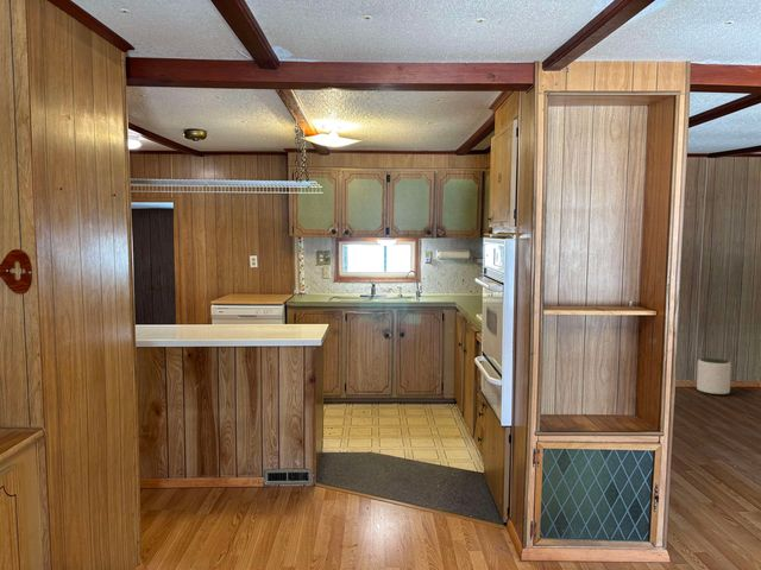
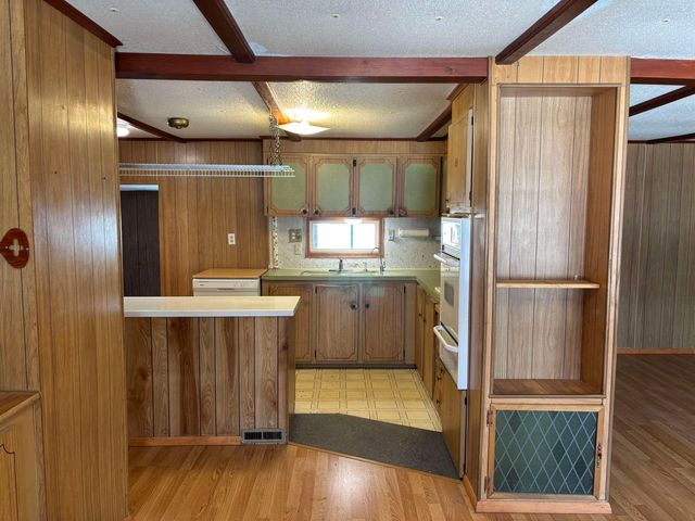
- plant pot [696,357,732,395]
